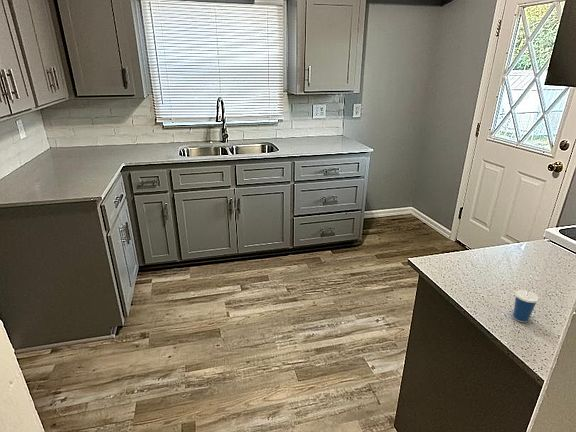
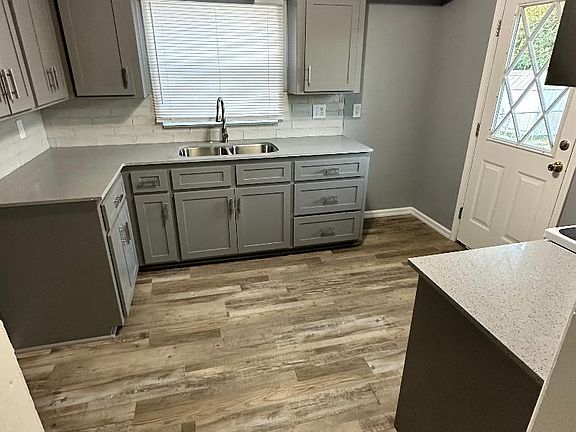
- cup [512,282,540,323]
